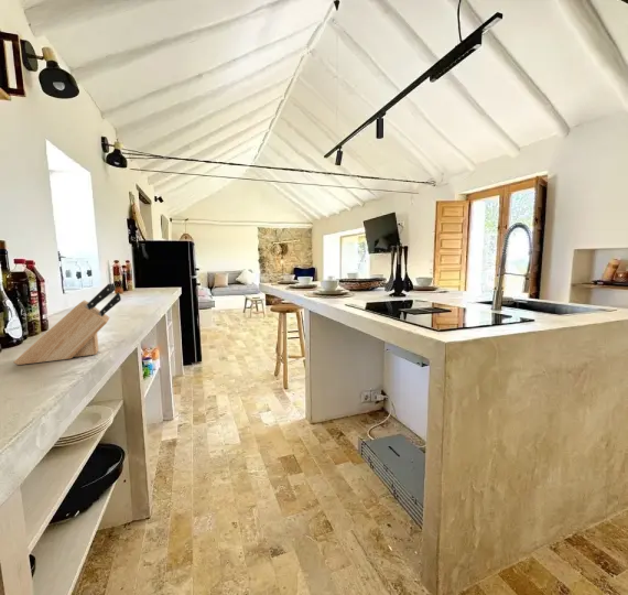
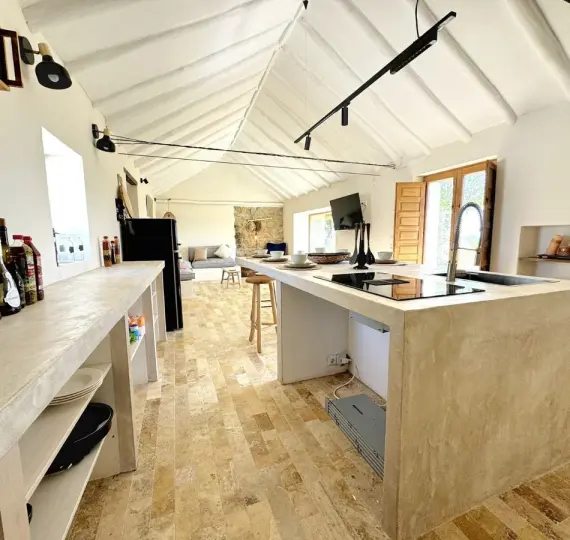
- knife block [12,282,122,366]
